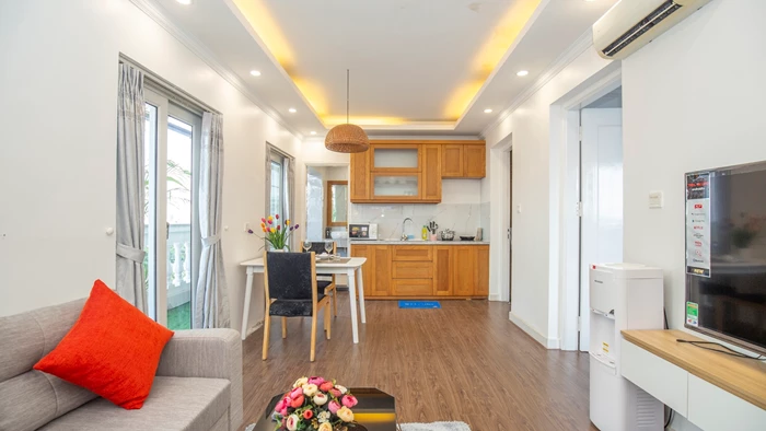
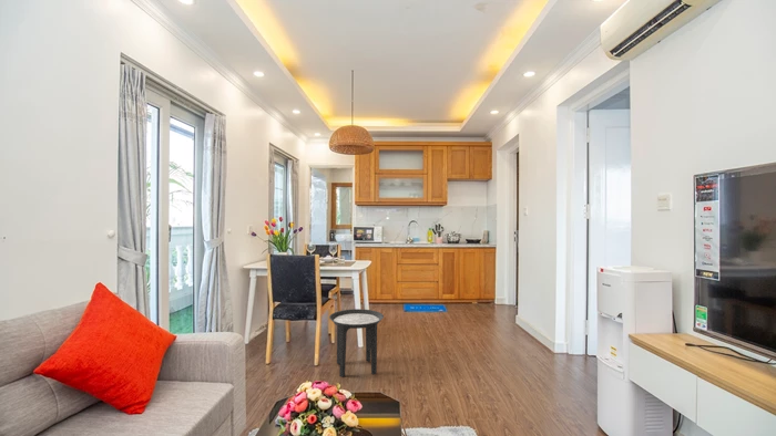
+ side table [328,308,385,378]
